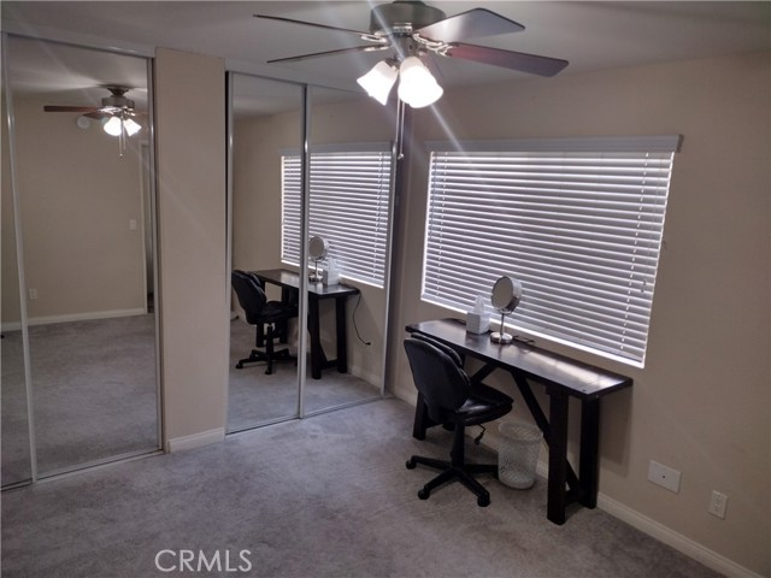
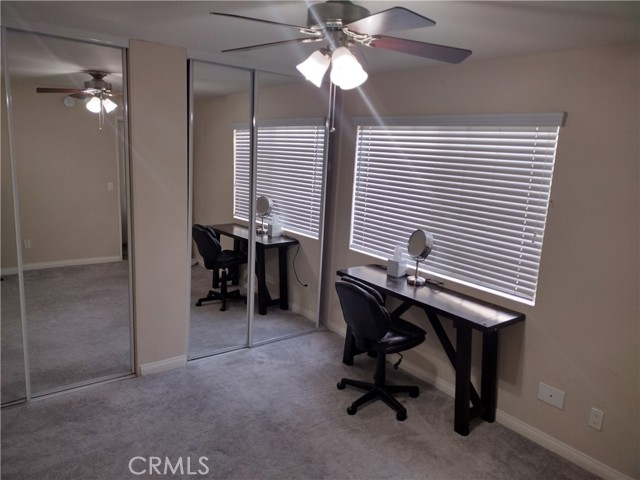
- wastebasket [498,420,543,490]
